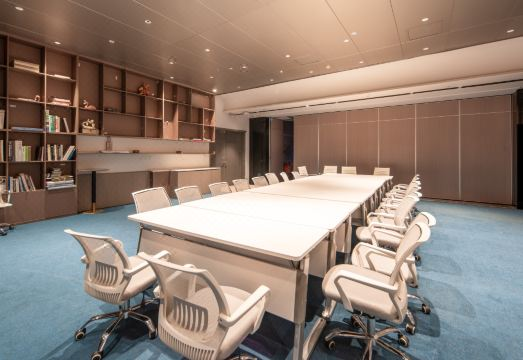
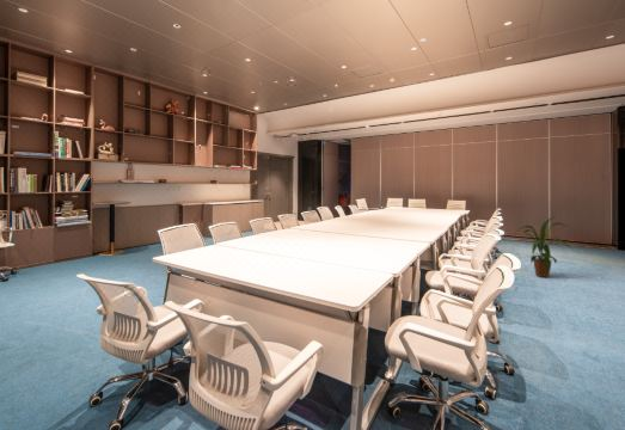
+ house plant [514,215,571,278]
